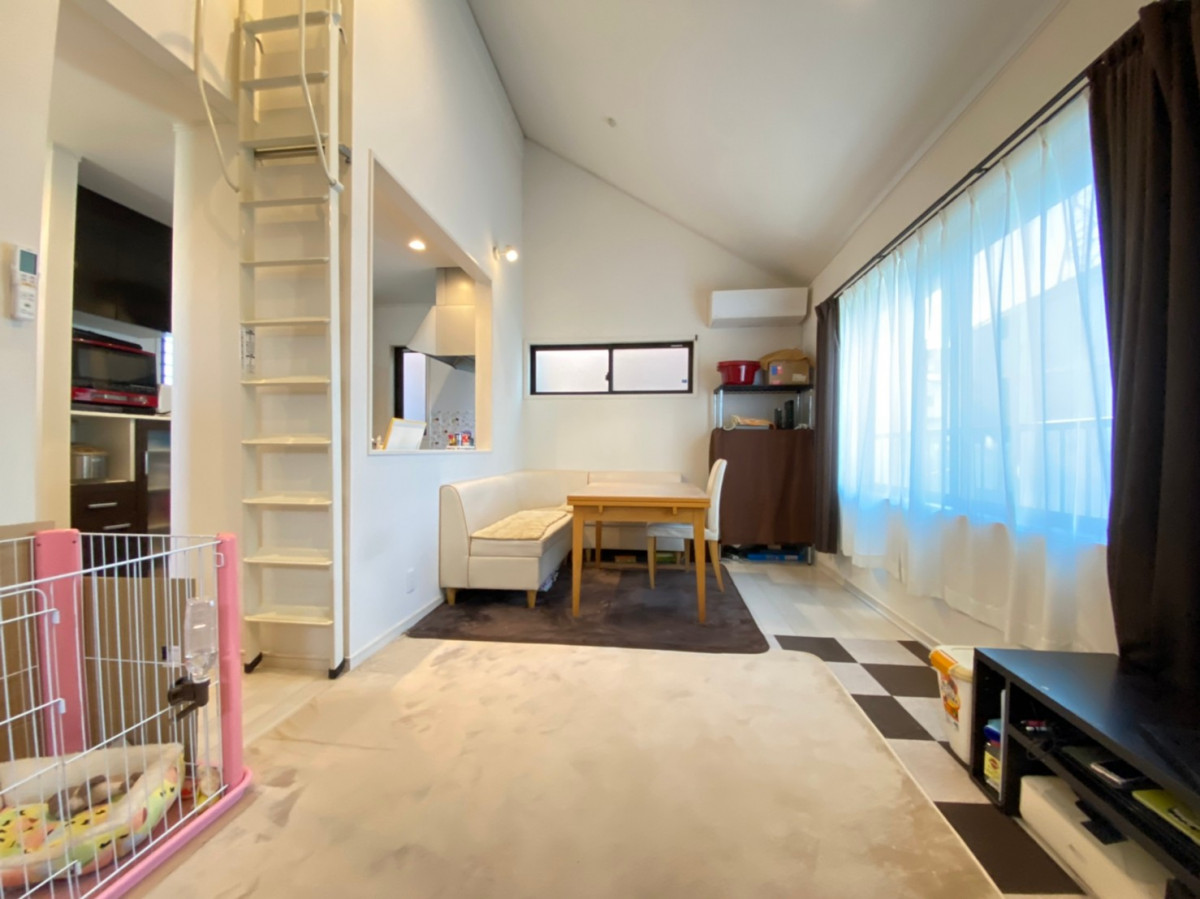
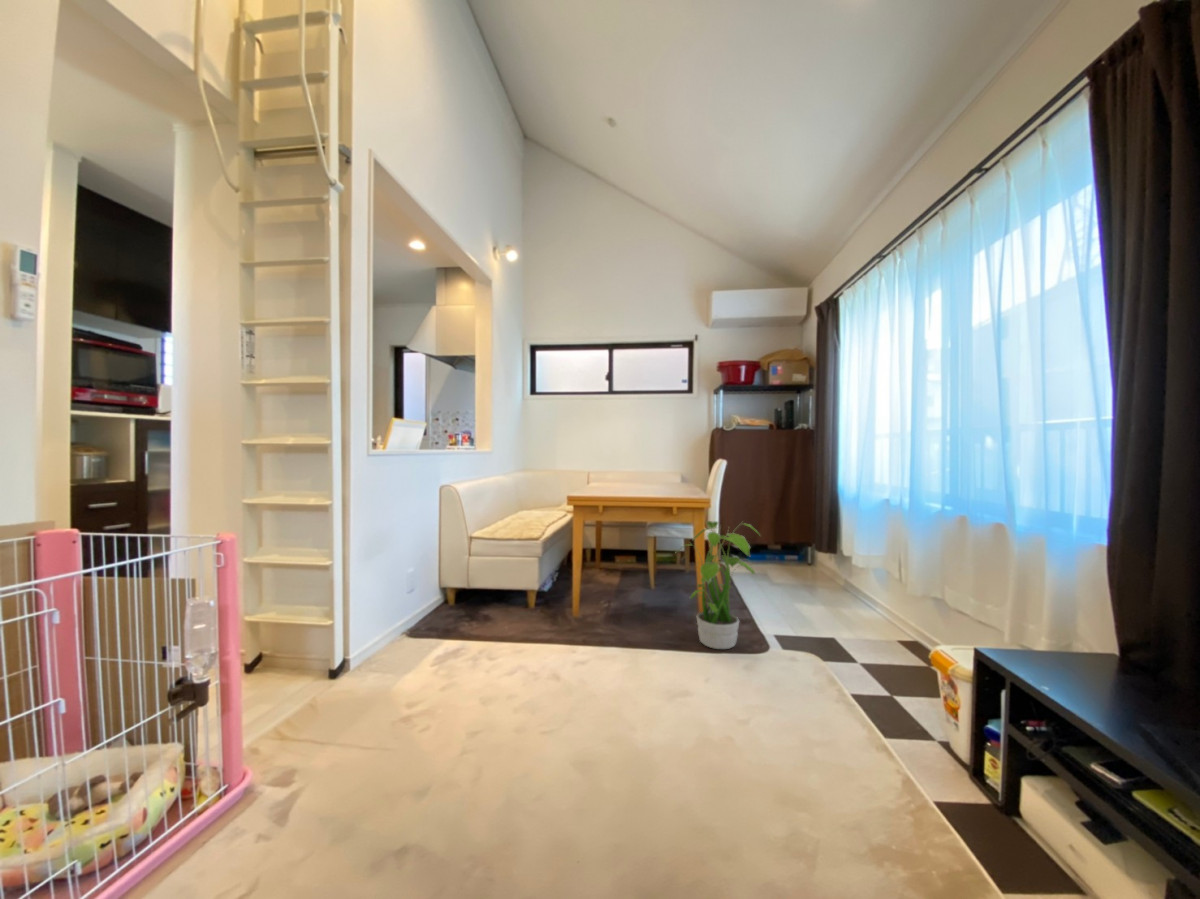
+ potted plant [674,520,762,650]
